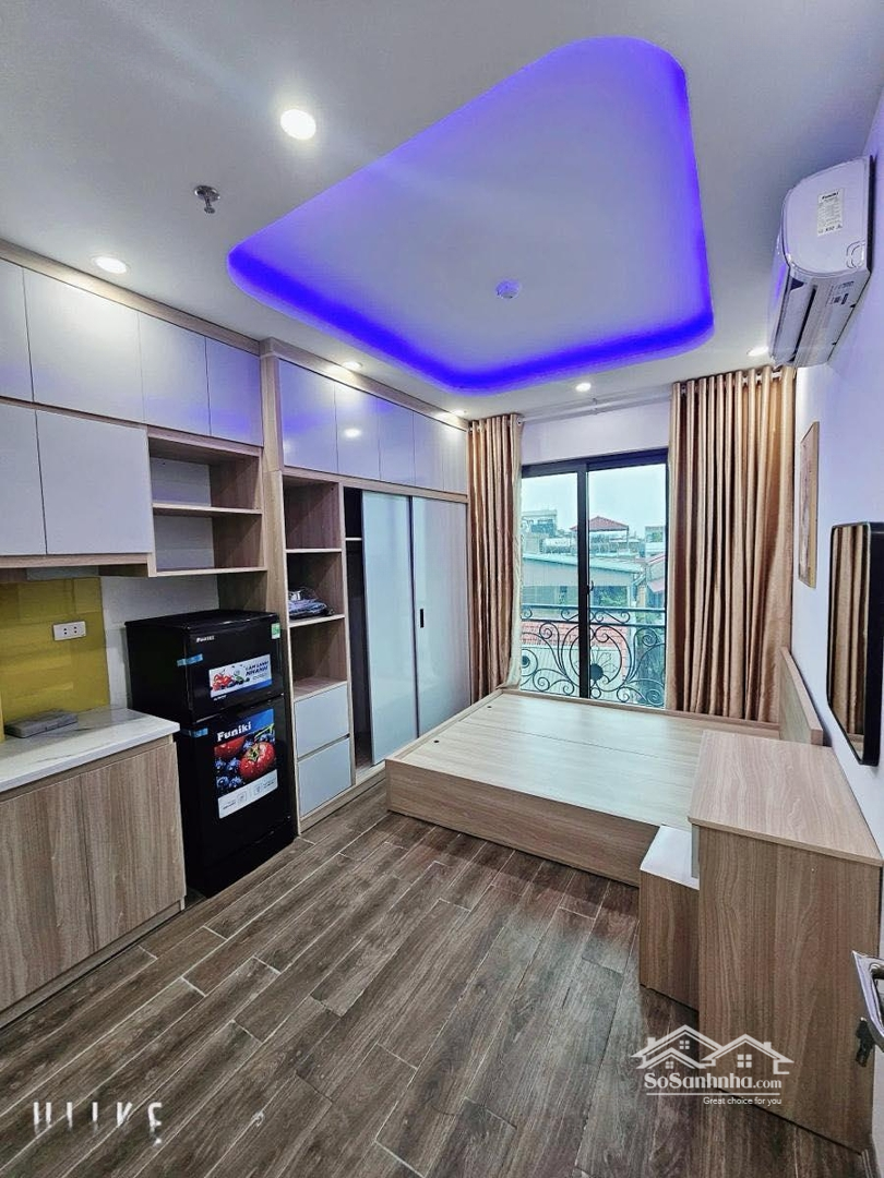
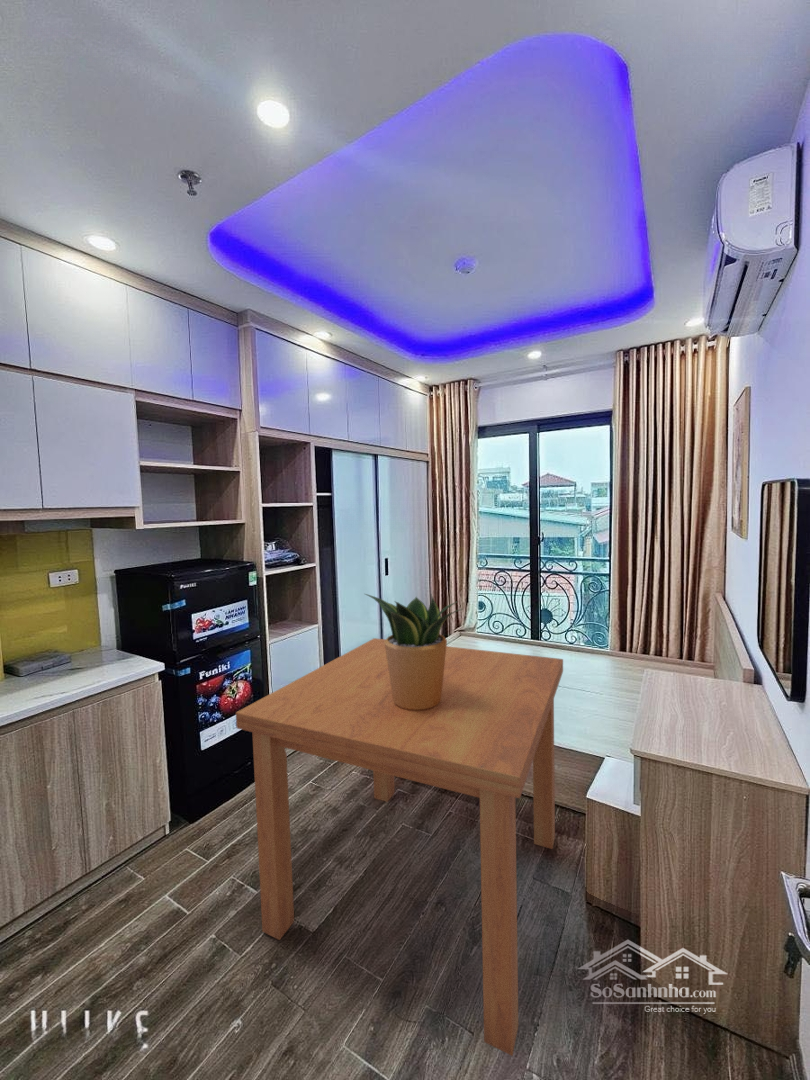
+ dining table [235,637,564,1057]
+ potted plant [364,593,463,710]
